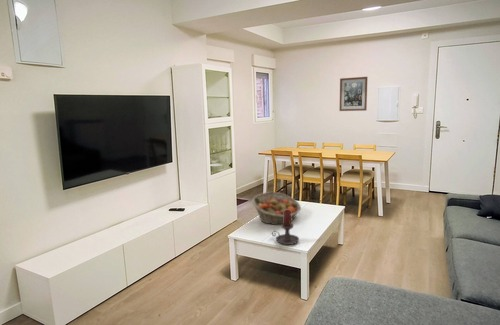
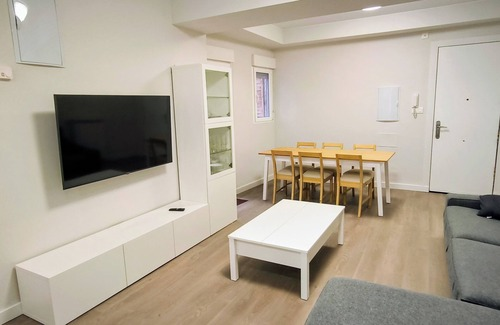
- candle holder [271,210,300,246]
- fruit basket [251,191,302,225]
- wall art [339,76,369,112]
